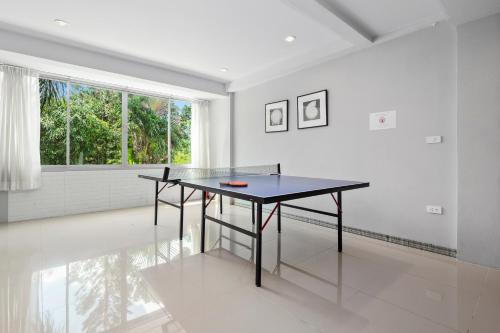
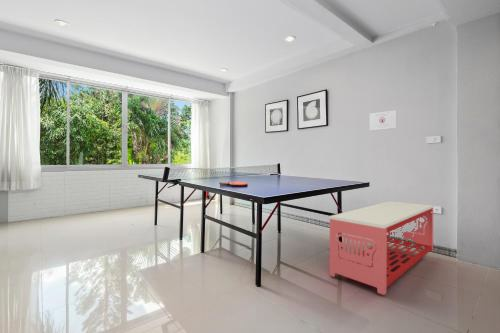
+ storage bench [329,200,434,296]
